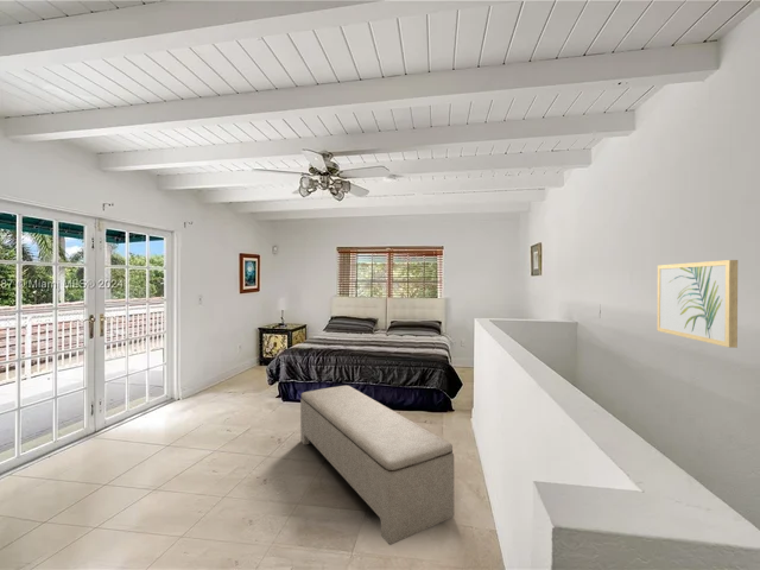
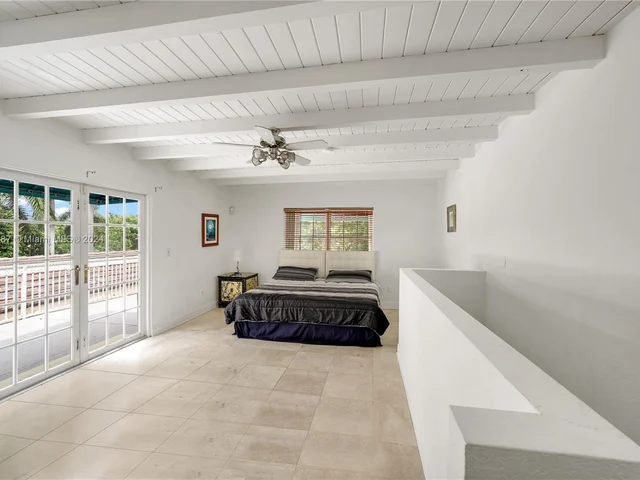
- bench [299,385,455,546]
- wall art [657,259,739,349]
